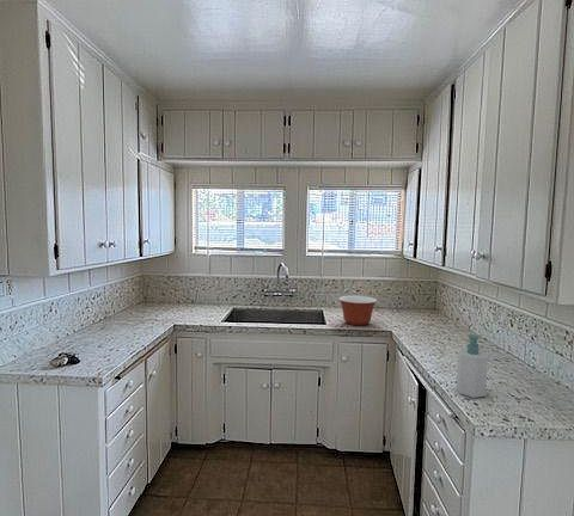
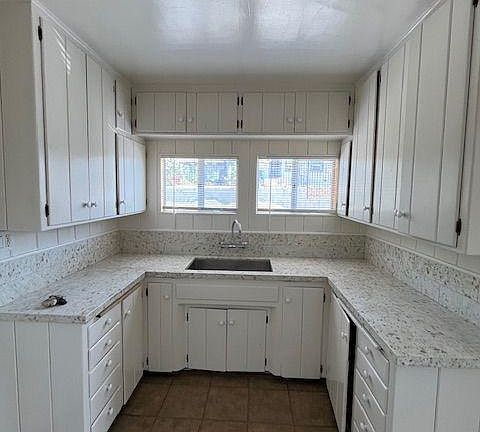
- soap bottle [456,333,489,399]
- mixing bowl [337,295,378,326]
